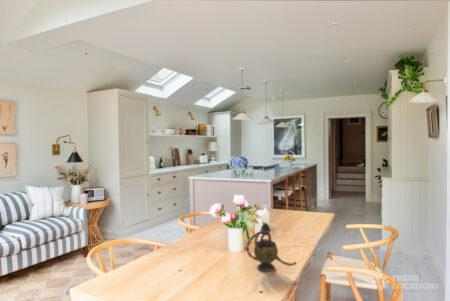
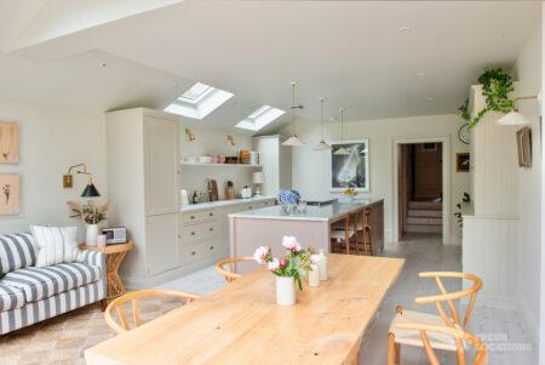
- teapot [245,221,297,272]
